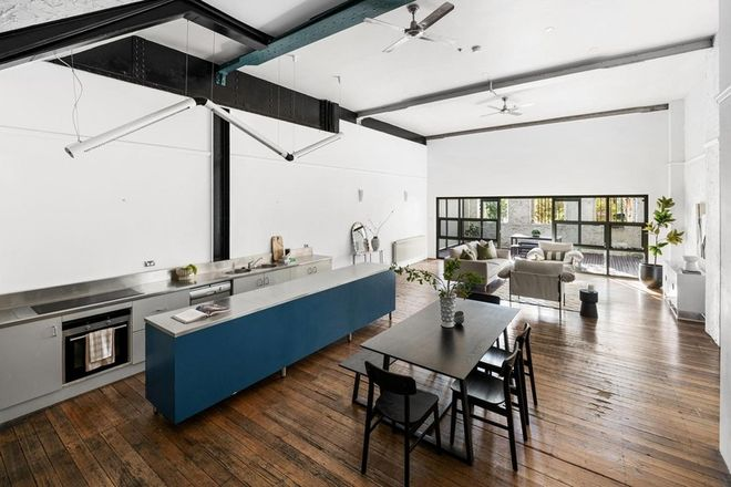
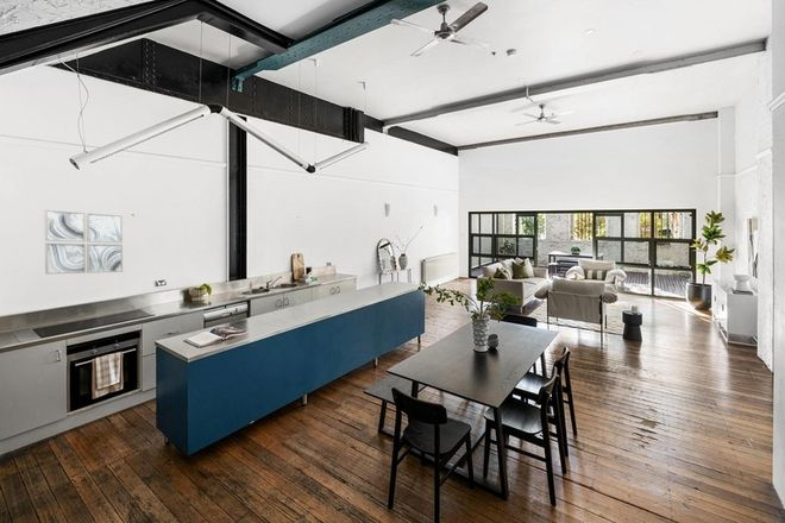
+ wall art [43,208,124,276]
